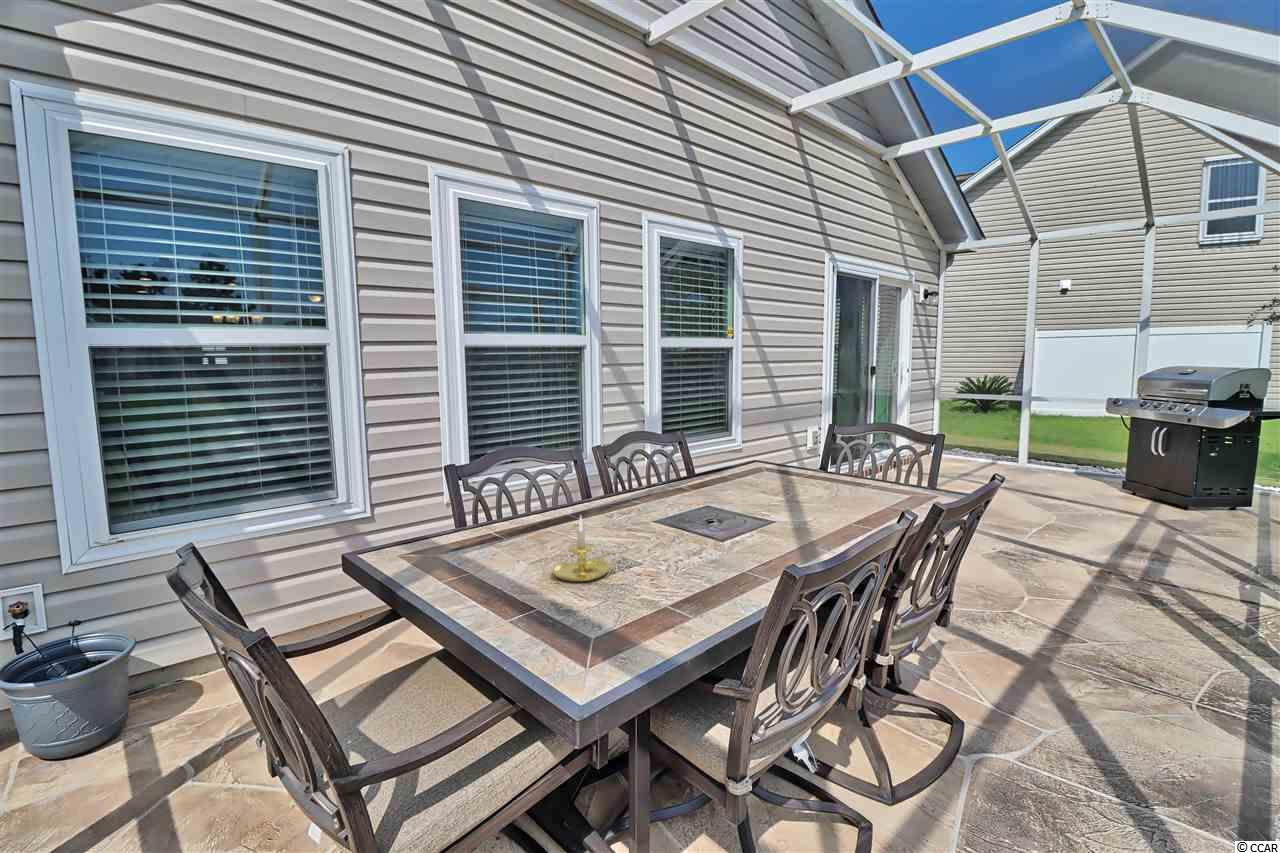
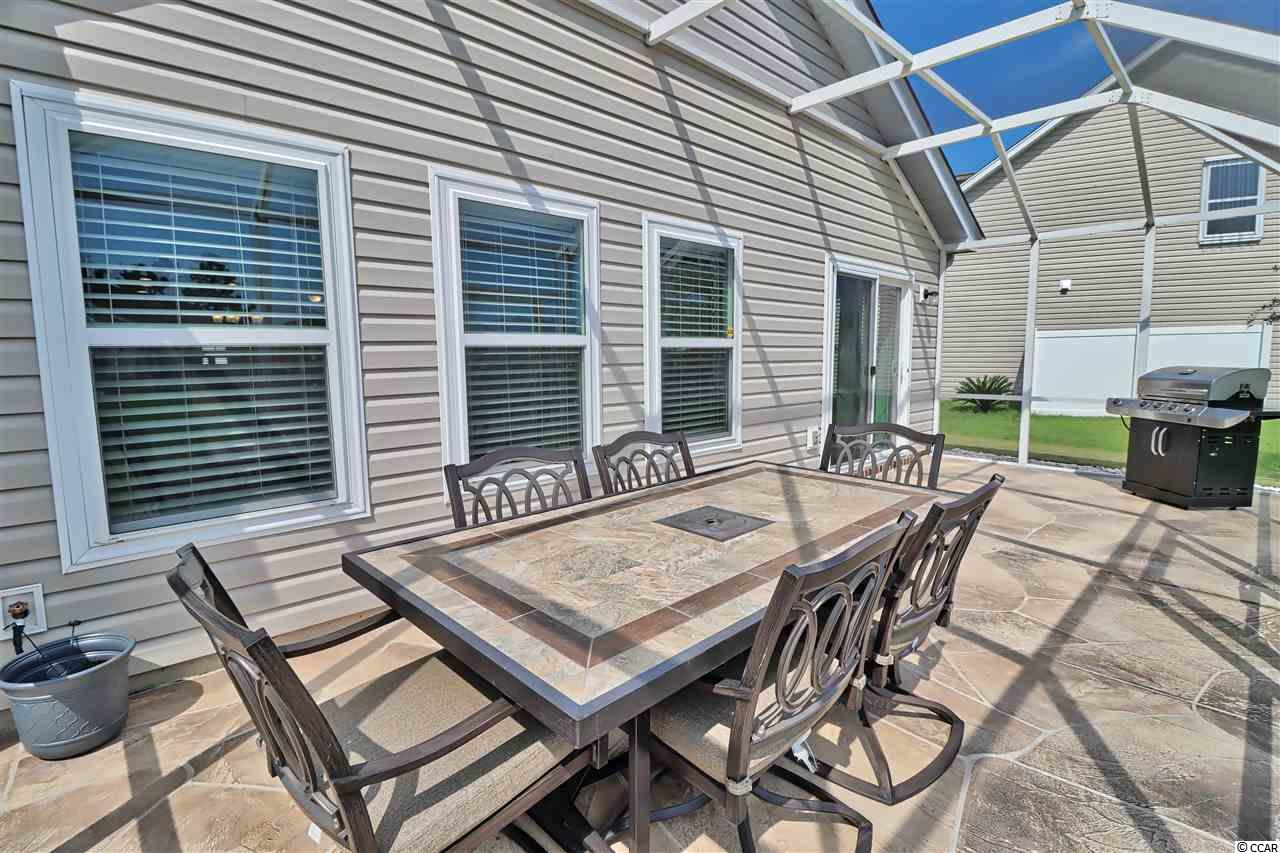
- candle holder [551,514,621,583]
